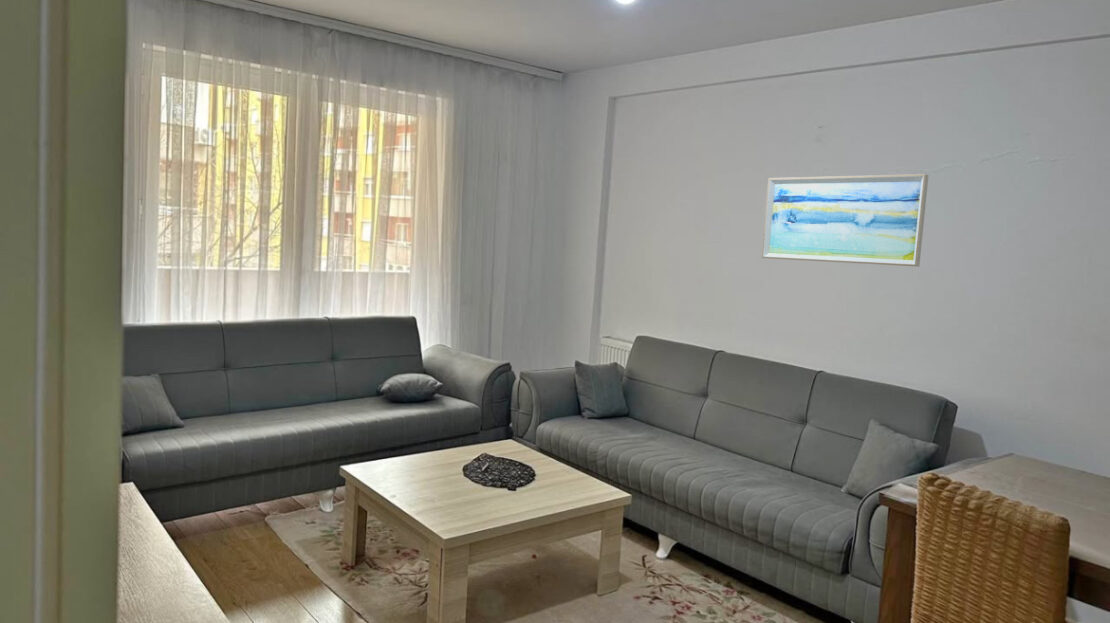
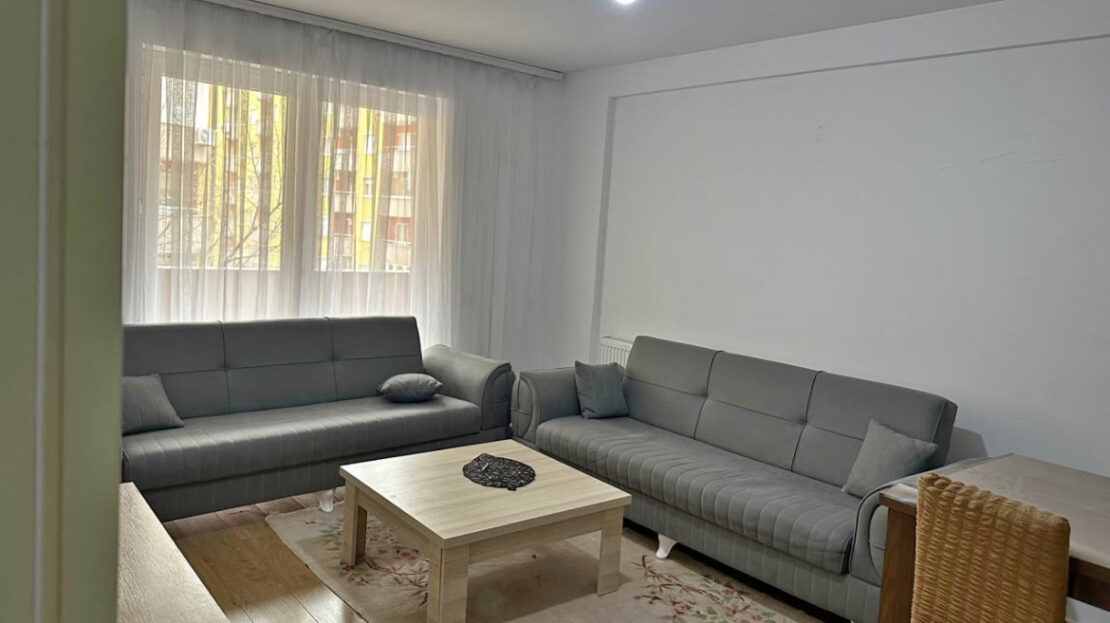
- wall art [761,173,929,268]
